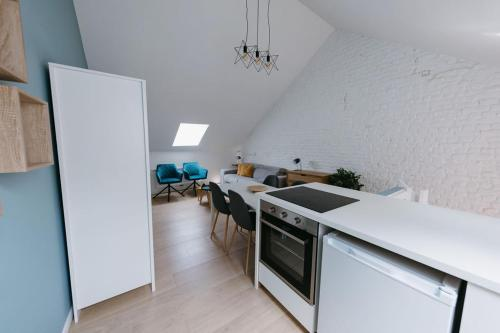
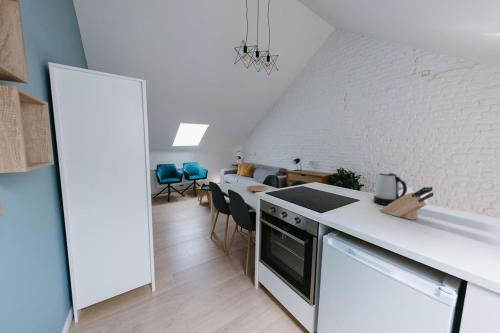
+ kettle [373,172,408,206]
+ knife block [379,186,434,221]
